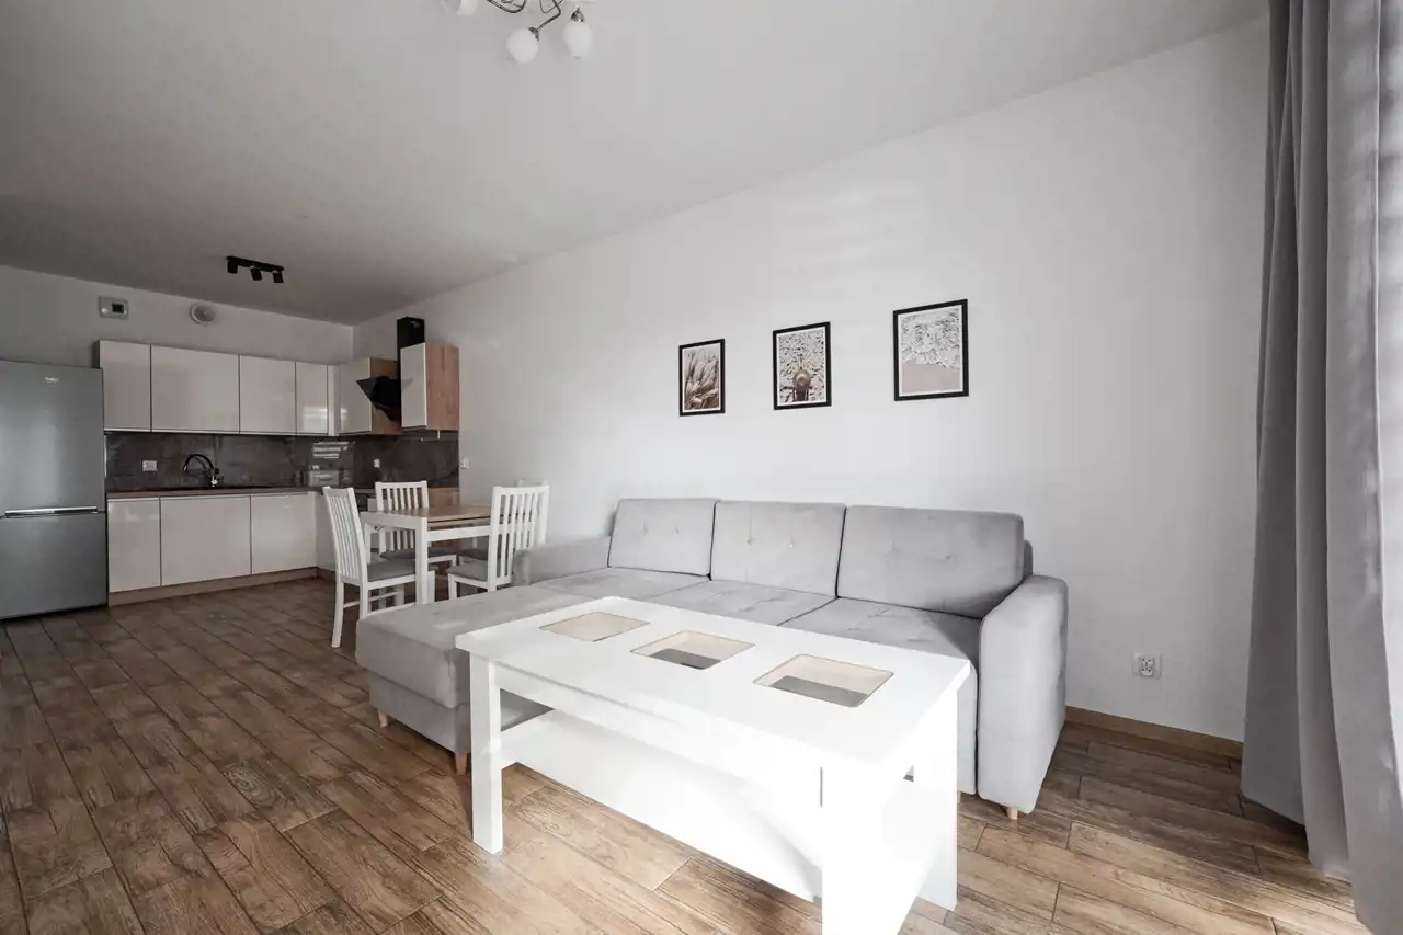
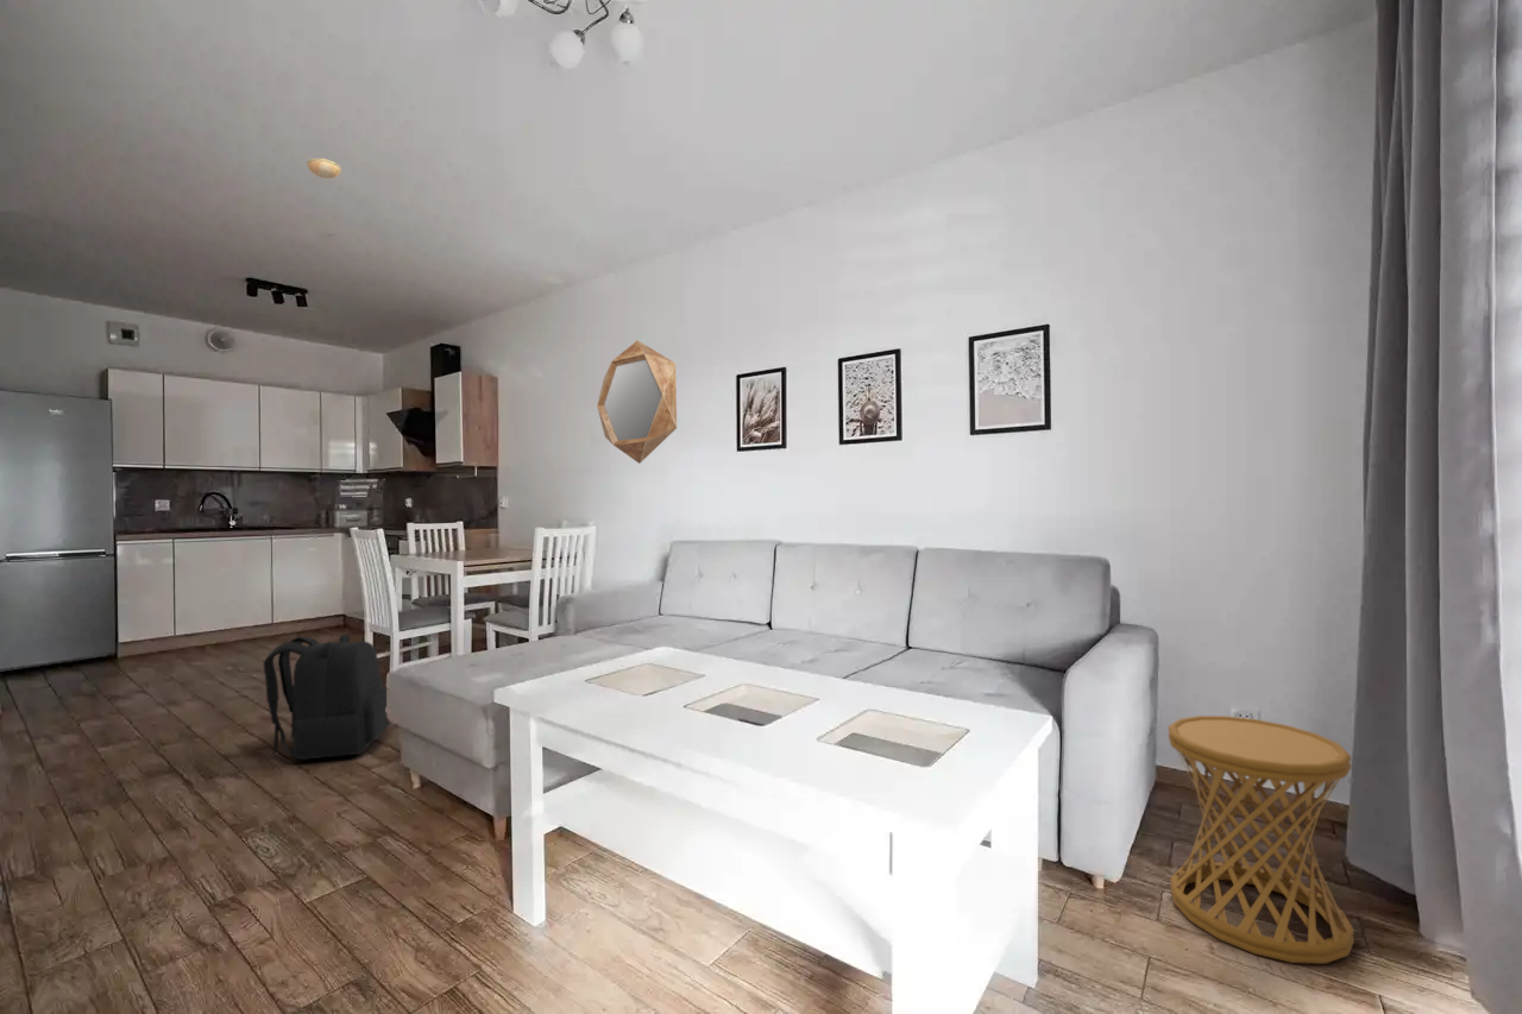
+ backpack [263,632,392,761]
+ smoke detector [306,157,342,180]
+ home mirror [596,339,678,465]
+ side table [1166,714,1356,965]
